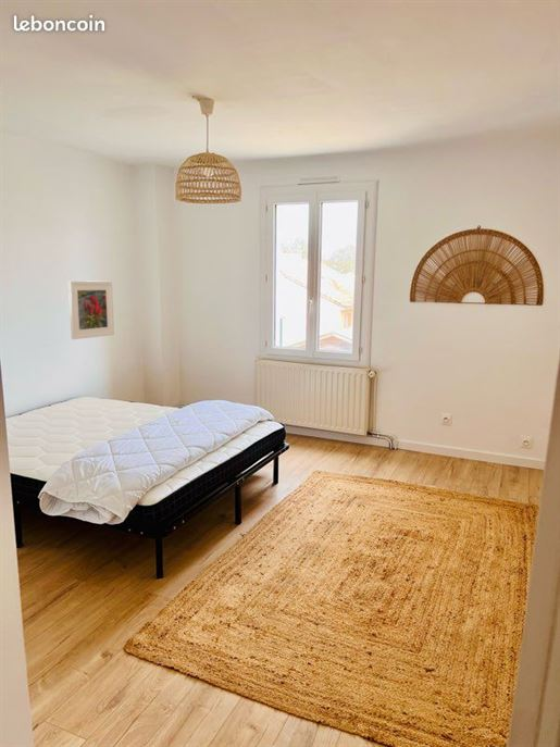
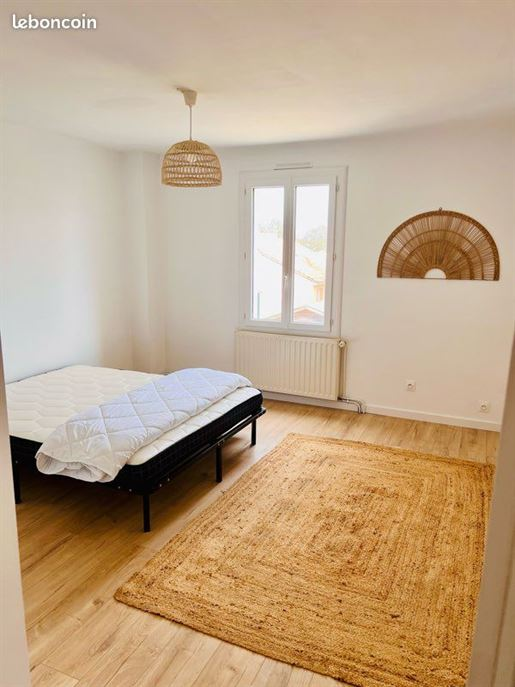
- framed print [67,279,115,340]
